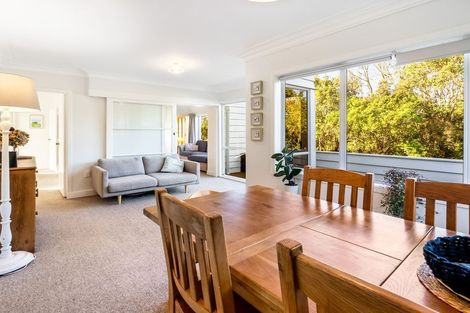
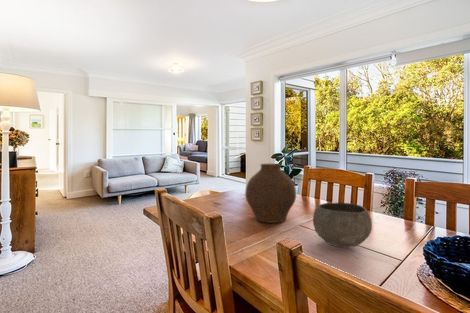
+ vase [244,163,297,224]
+ bowl [312,202,373,249]
